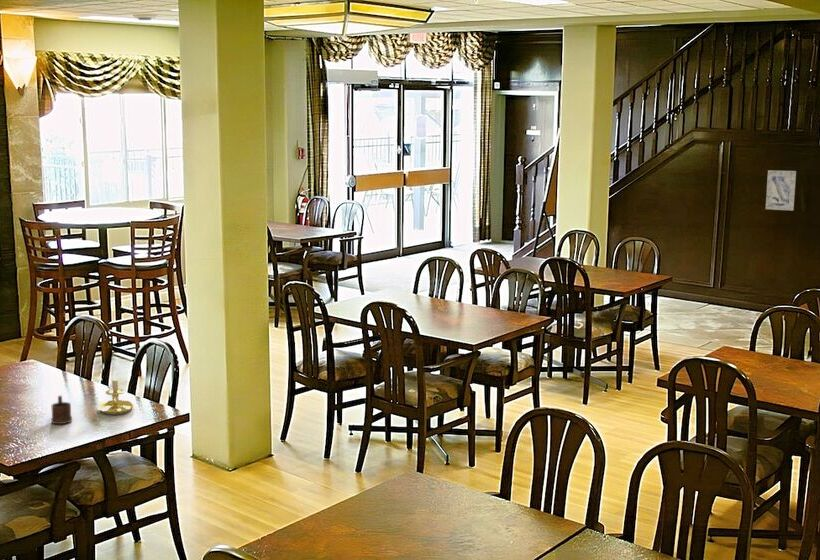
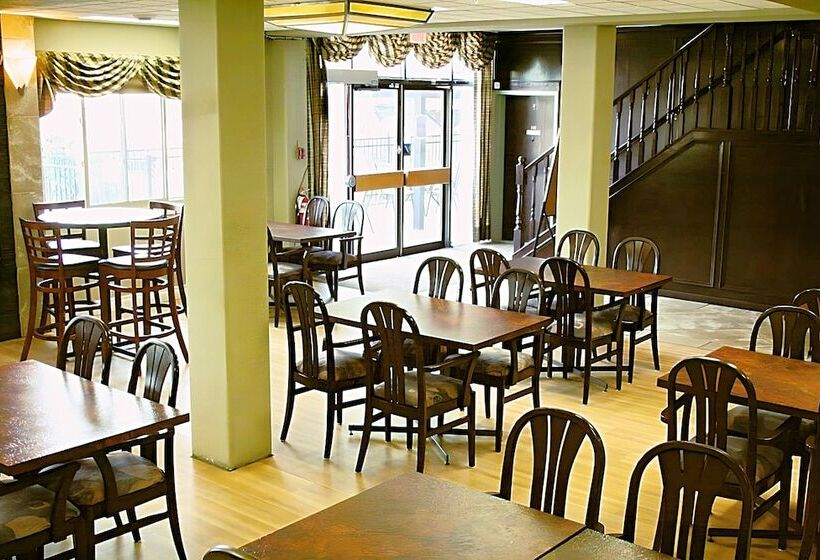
- mug [50,395,73,425]
- wall art [765,169,797,212]
- candle holder [97,369,135,415]
